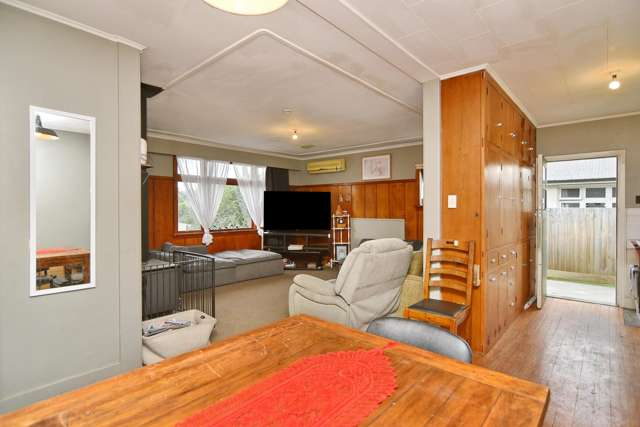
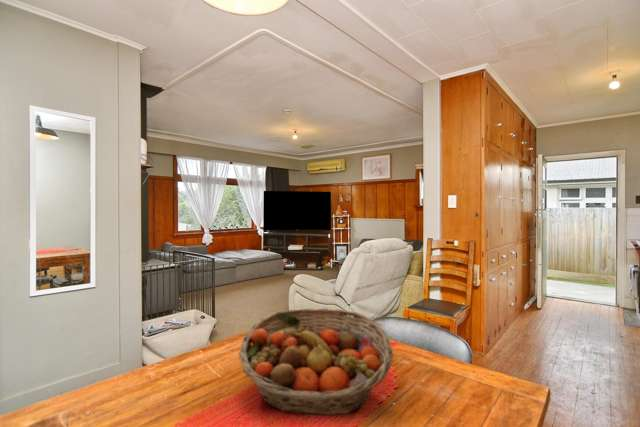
+ fruit basket [238,307,394,416]
